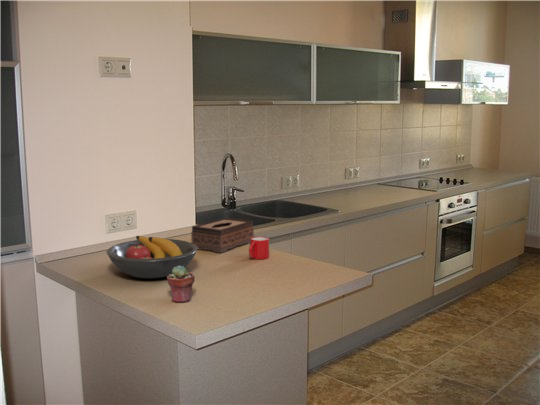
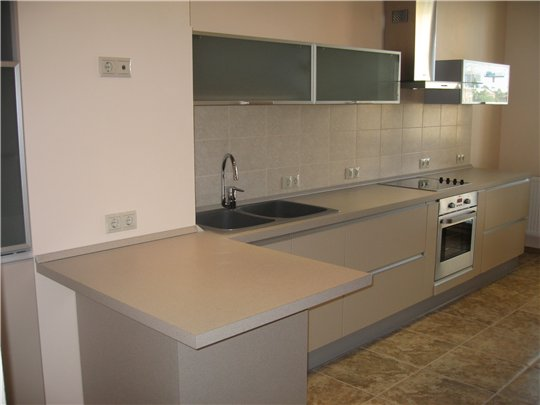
- tissue box [190,217,255,254]
- mug [248,236,270,260]
- fruit bowl [106,235,198,280]
- potted succulent [166,265,196,304]
